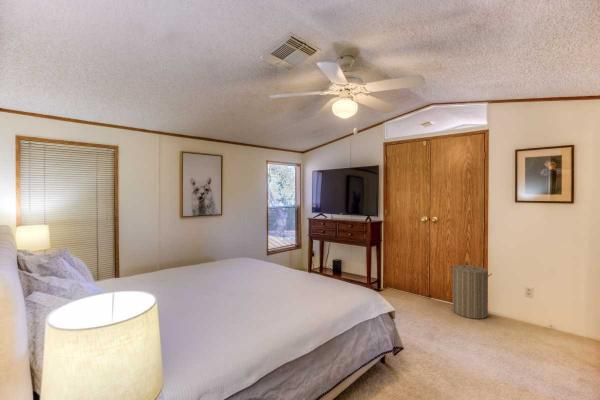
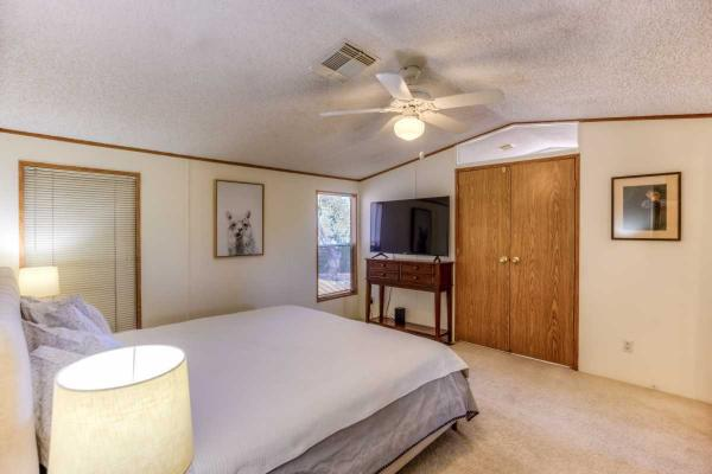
- laundry hamper [449,260,493,320]
